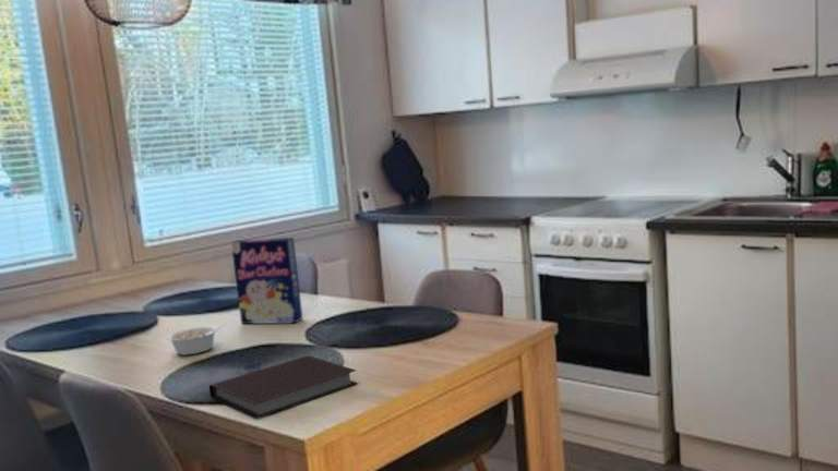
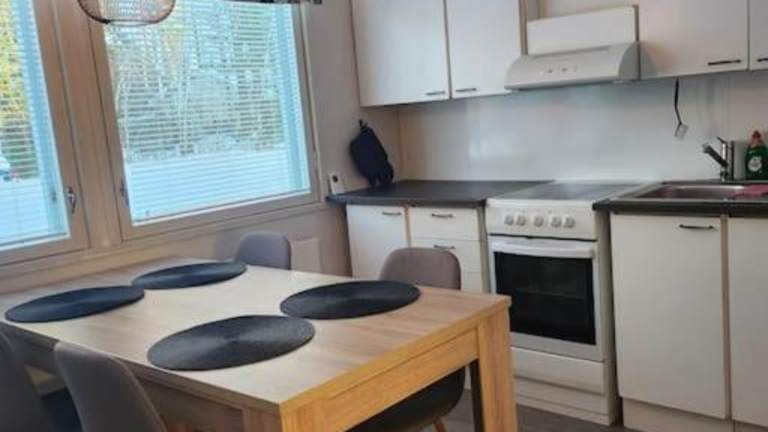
- legume [166,323,228,357]
- cereal box [230,237,303,325]
- notebook [208,354,359,420]
